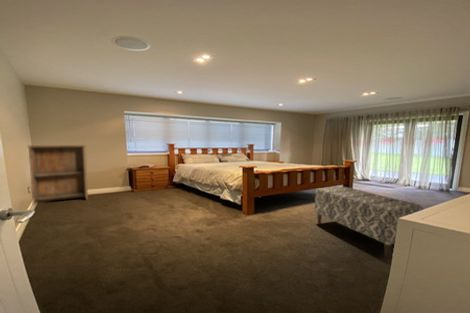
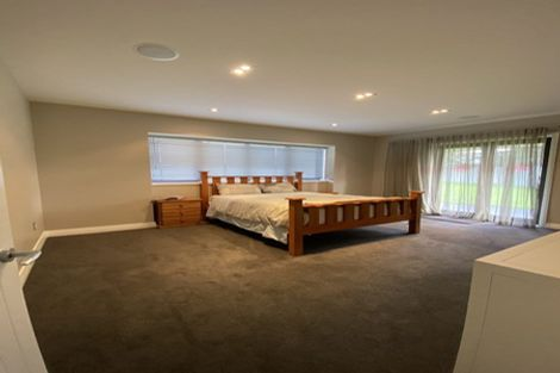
- bench [314,185,423,260]
- bookshelf [26,144,89,207]
